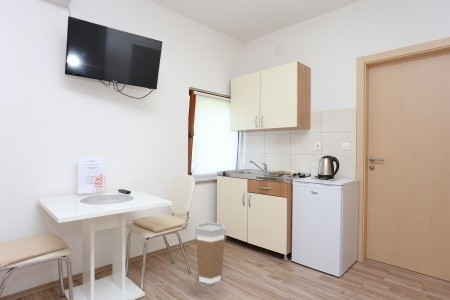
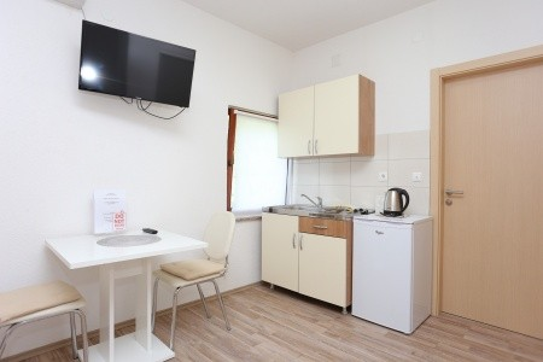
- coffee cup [194,221,228,285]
